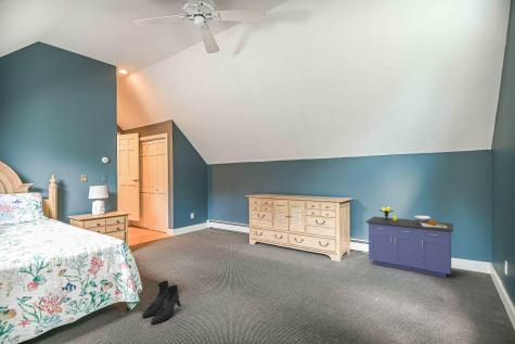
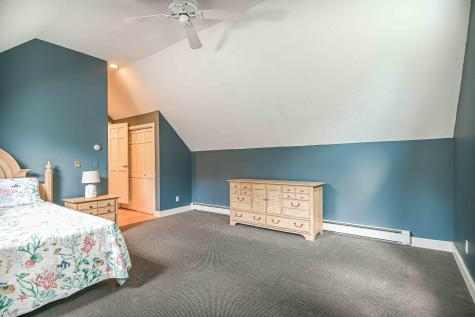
- boots [141,280,182,326]
- storage cabinet [365,206,454,278]
